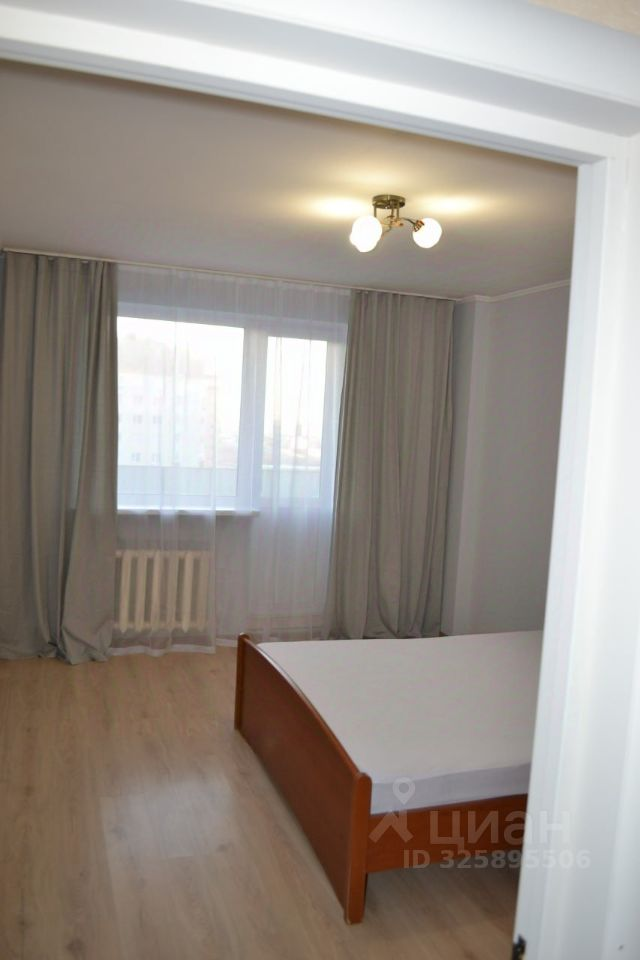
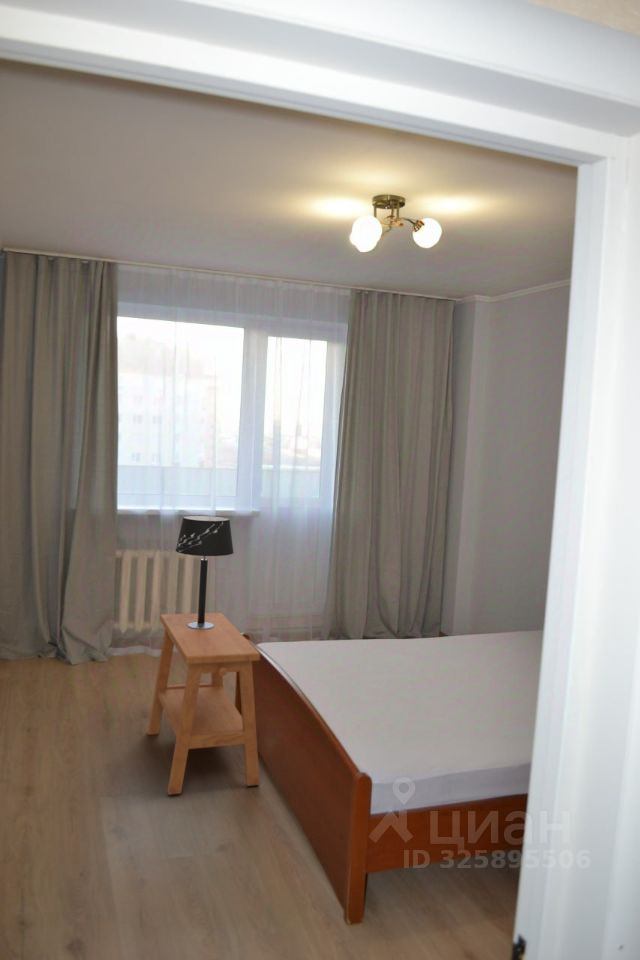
+ table lamp [175,514,235,629]
+ side table [146,612,261,795]
